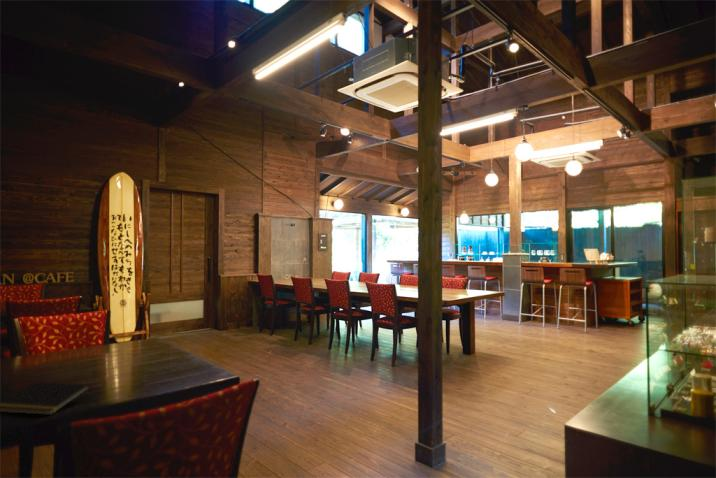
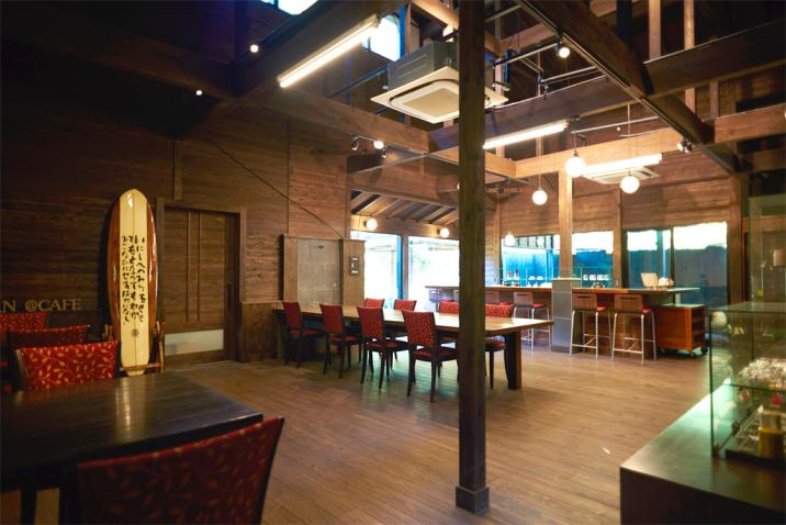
- notepad [0,381,91,416]
